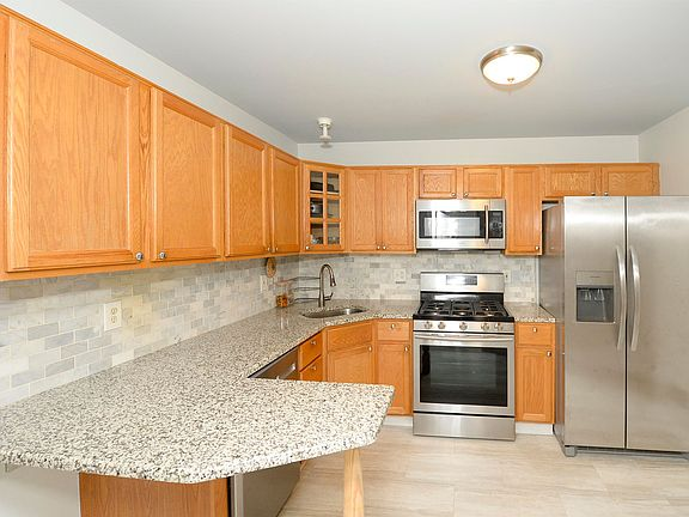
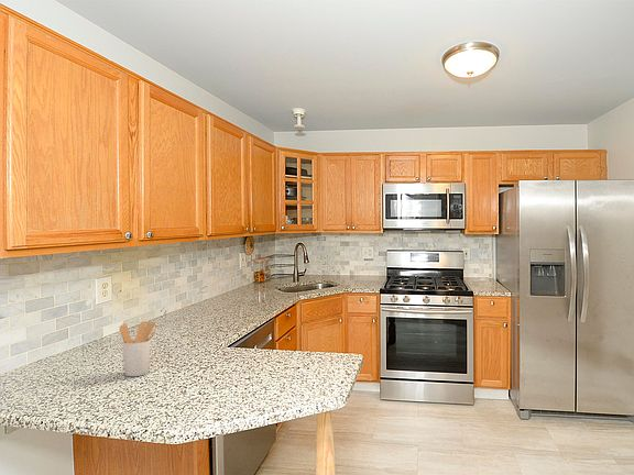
+ utensil holder [119,321,156,377]
